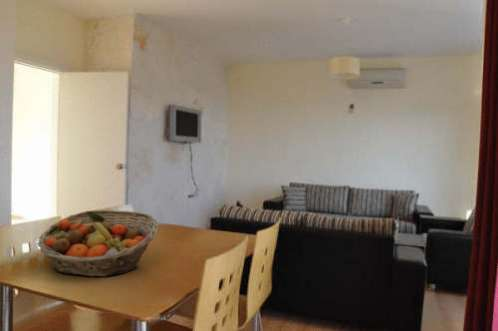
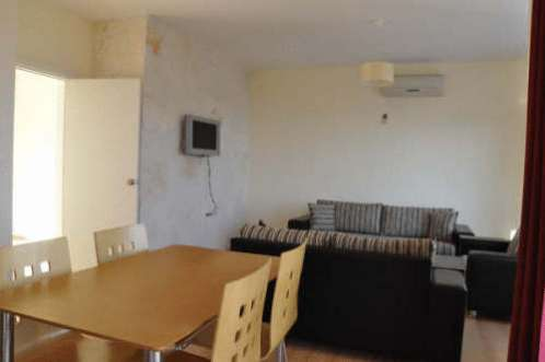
- fruit basket [36,209,159,278]
